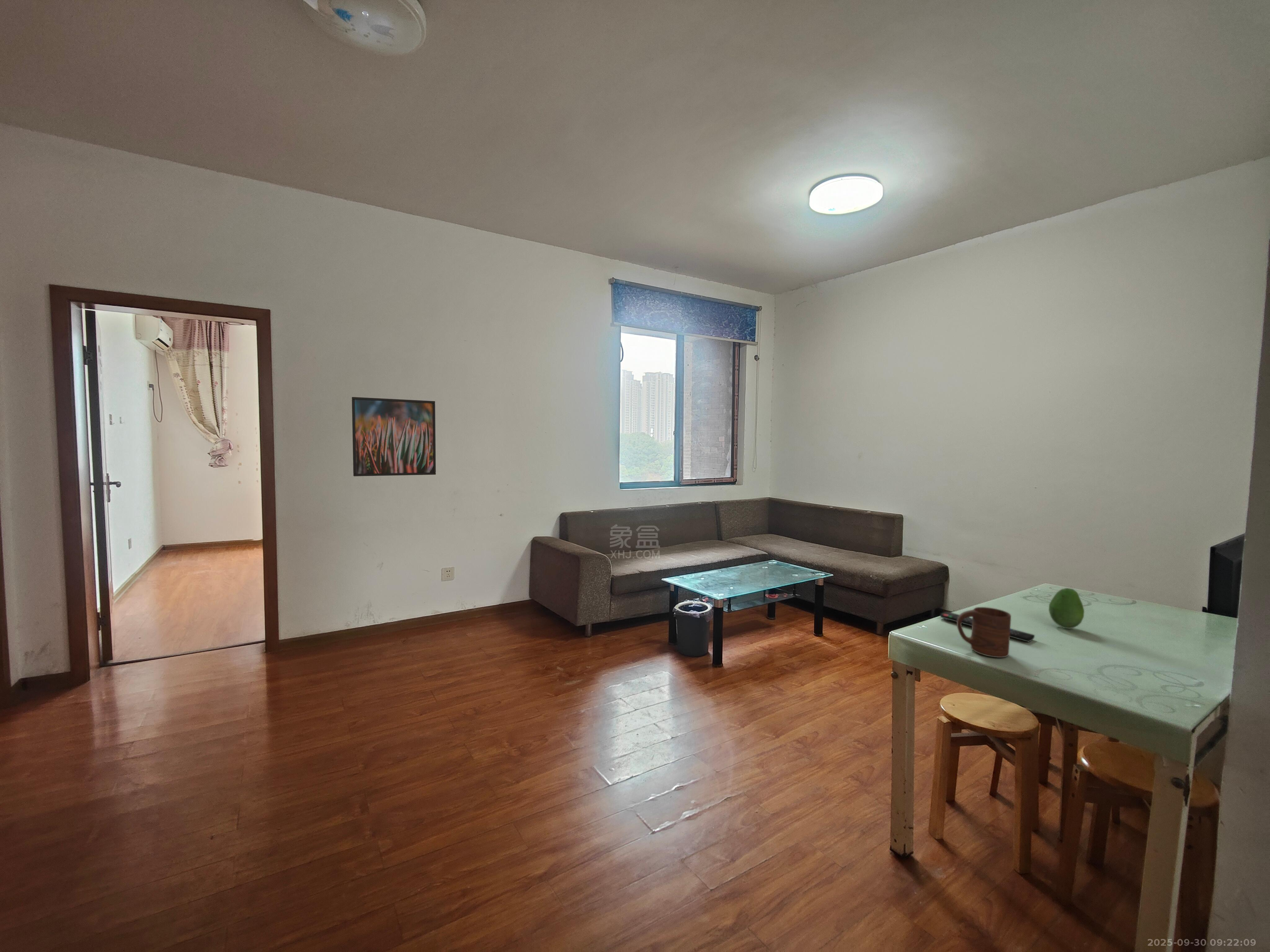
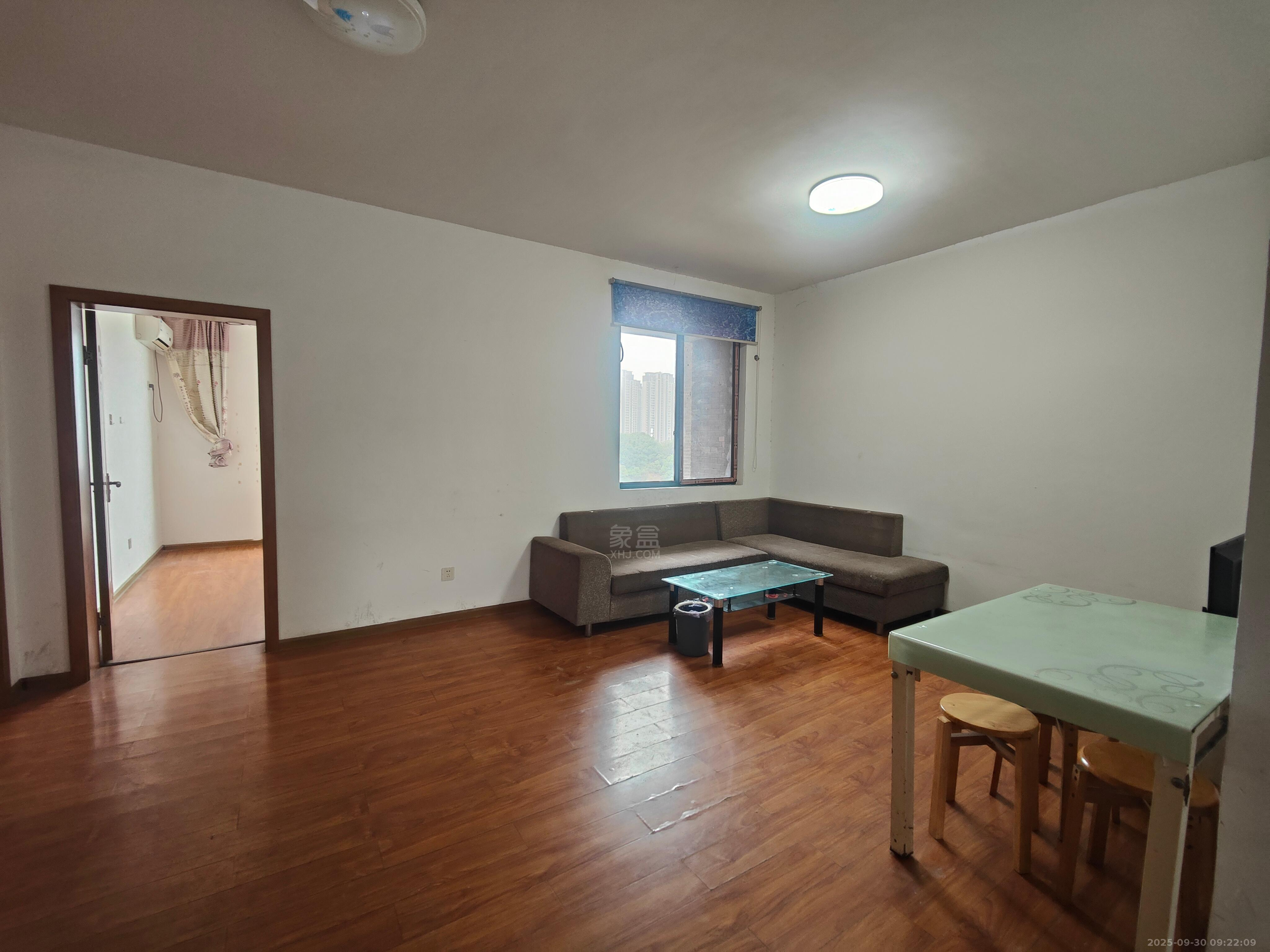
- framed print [352,397,436,477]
- remote control [940,612,1035,642]
- cup [957,607,1011,658]
- fruit [1048,588,1085,629]
